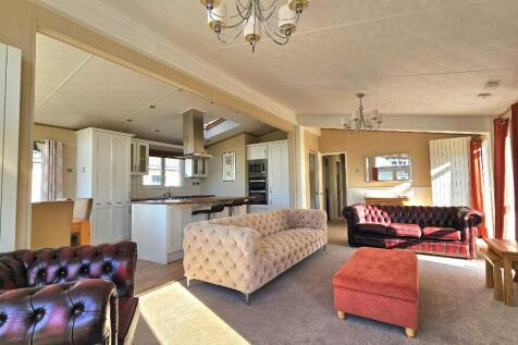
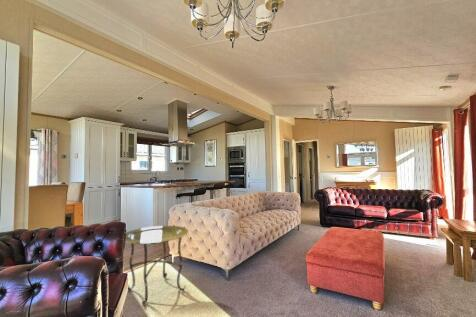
+ side table [124,225,189,307]
